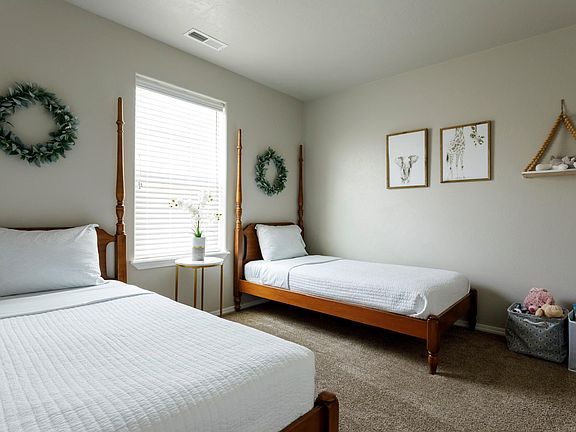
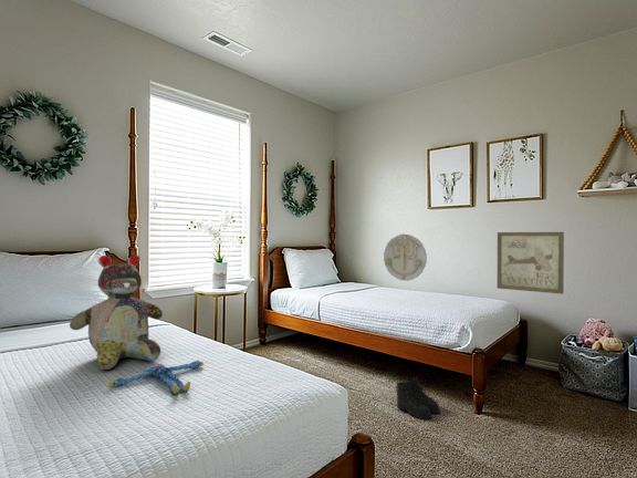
+ wall art [495,231,565,295]
+ stuffed bear [69,253,164,371]
+ plush toy [107,358,205,396]
+ wall decoration [383,232,428,282]
+ boots [395,376,441,419]
